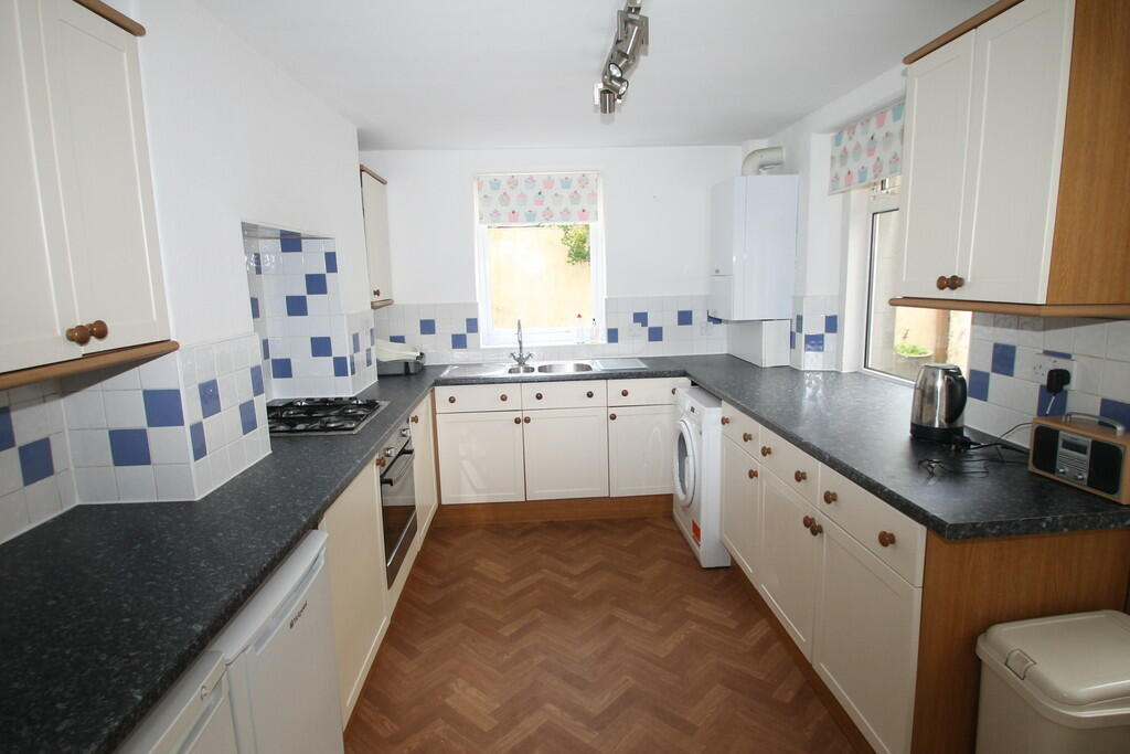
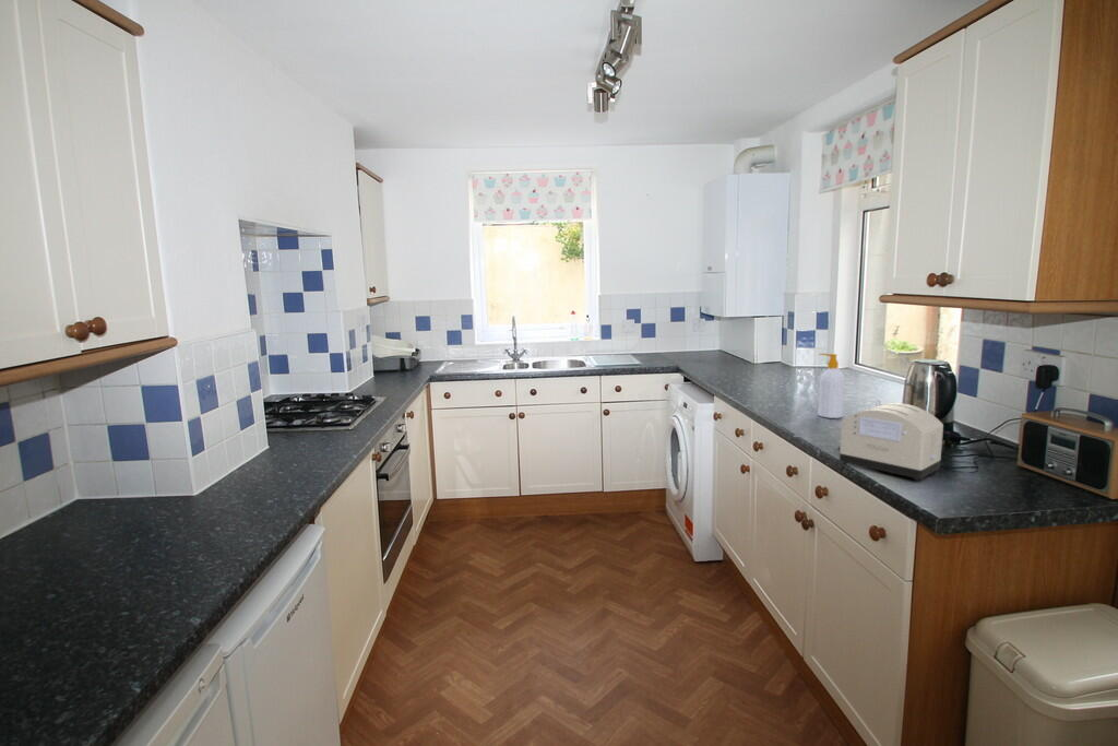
+ toaster [836,399,944,481]
+ soap bottle [817,353,846,419]
